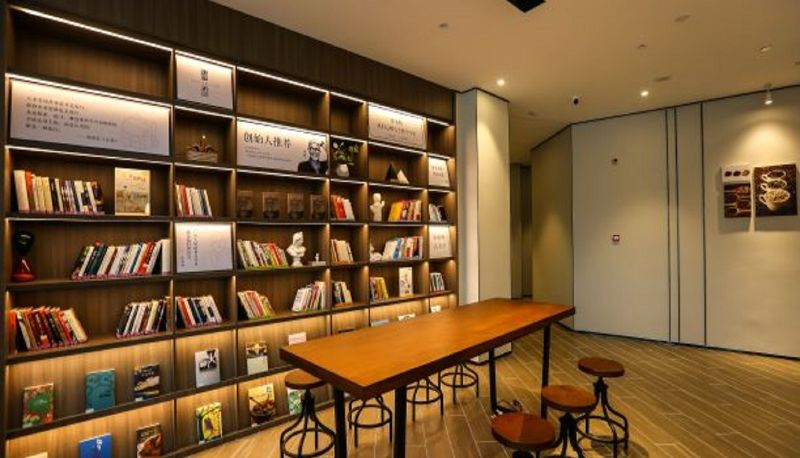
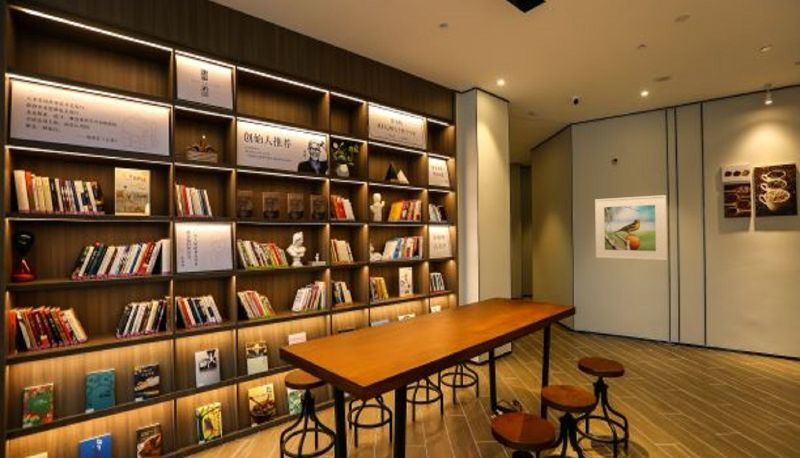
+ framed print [594,194,668,262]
